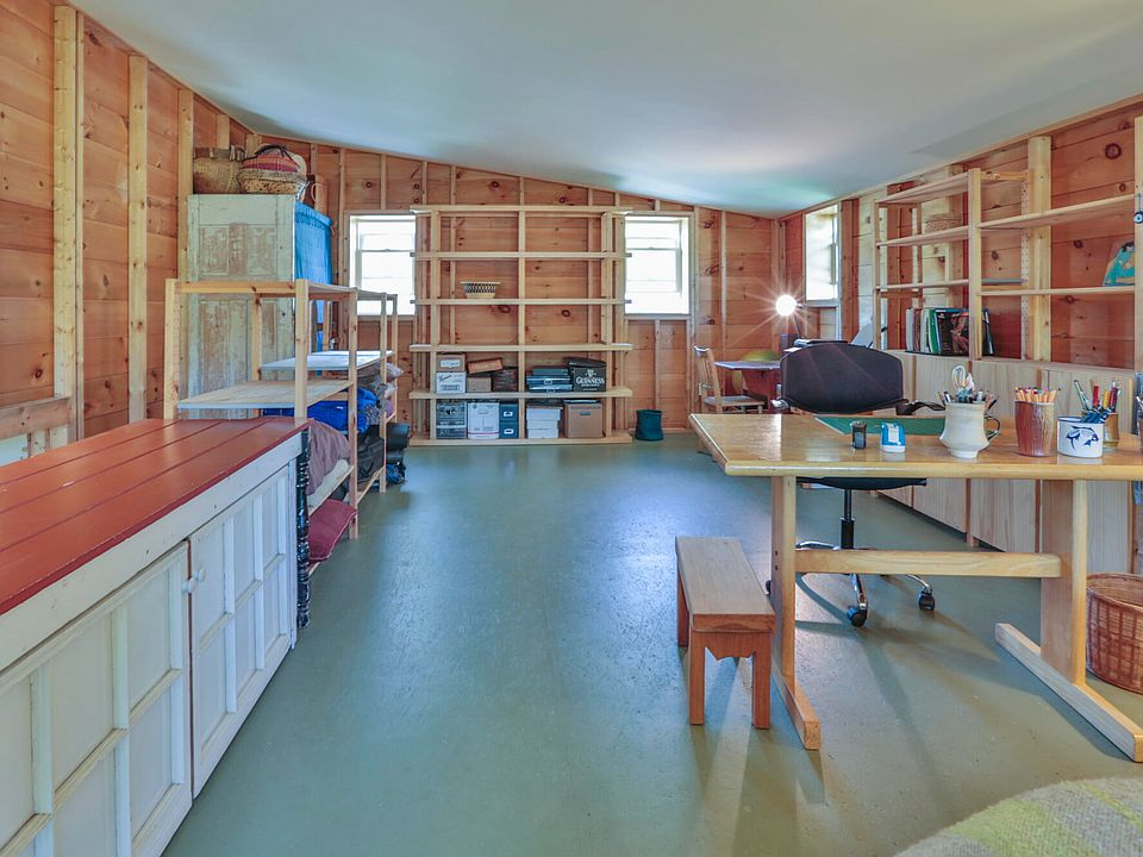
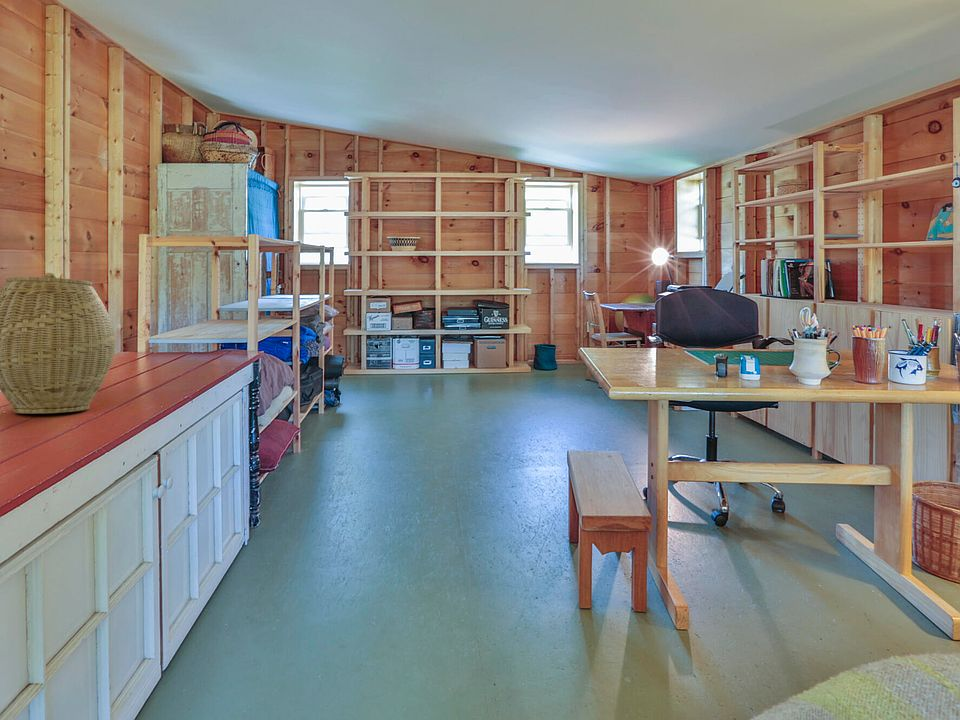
+ woven basket [0,272,117,415]
